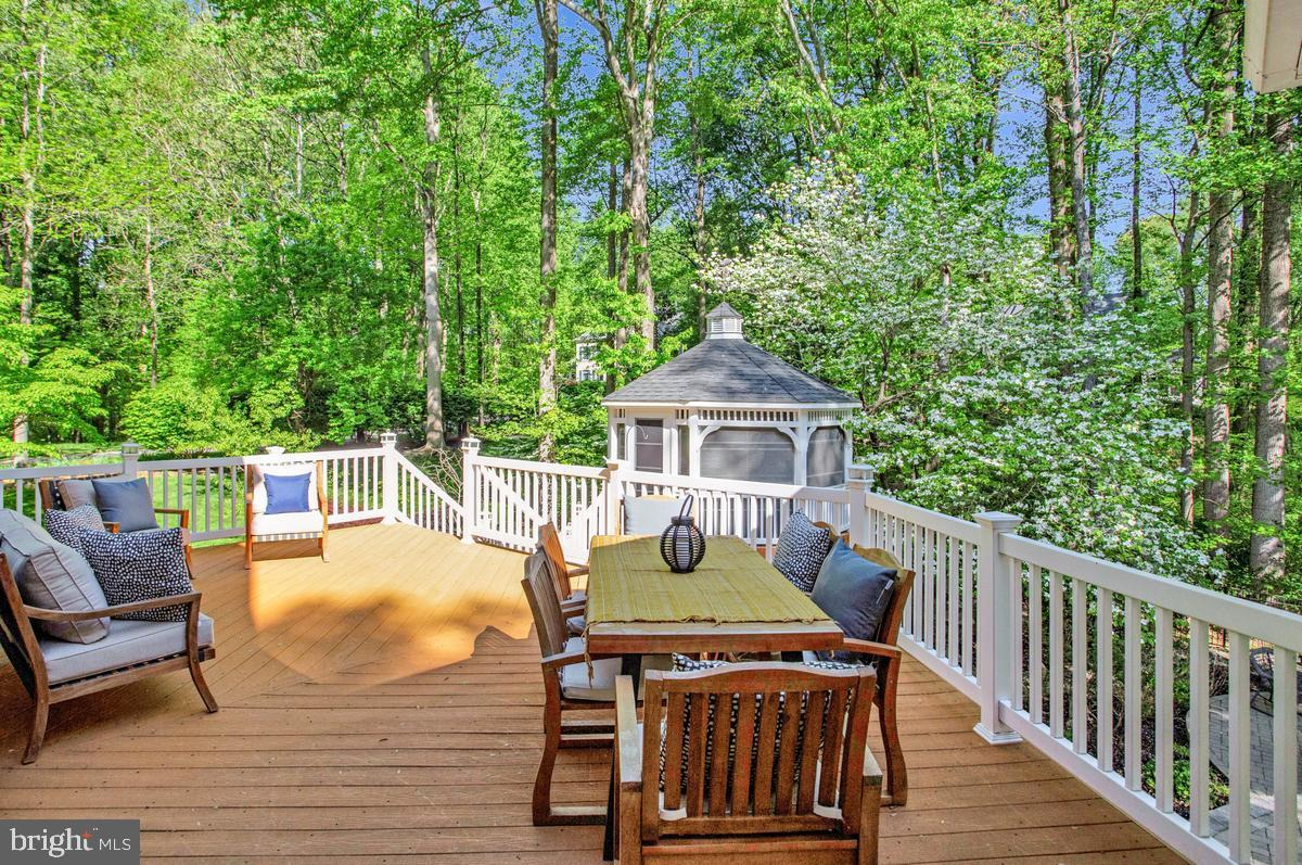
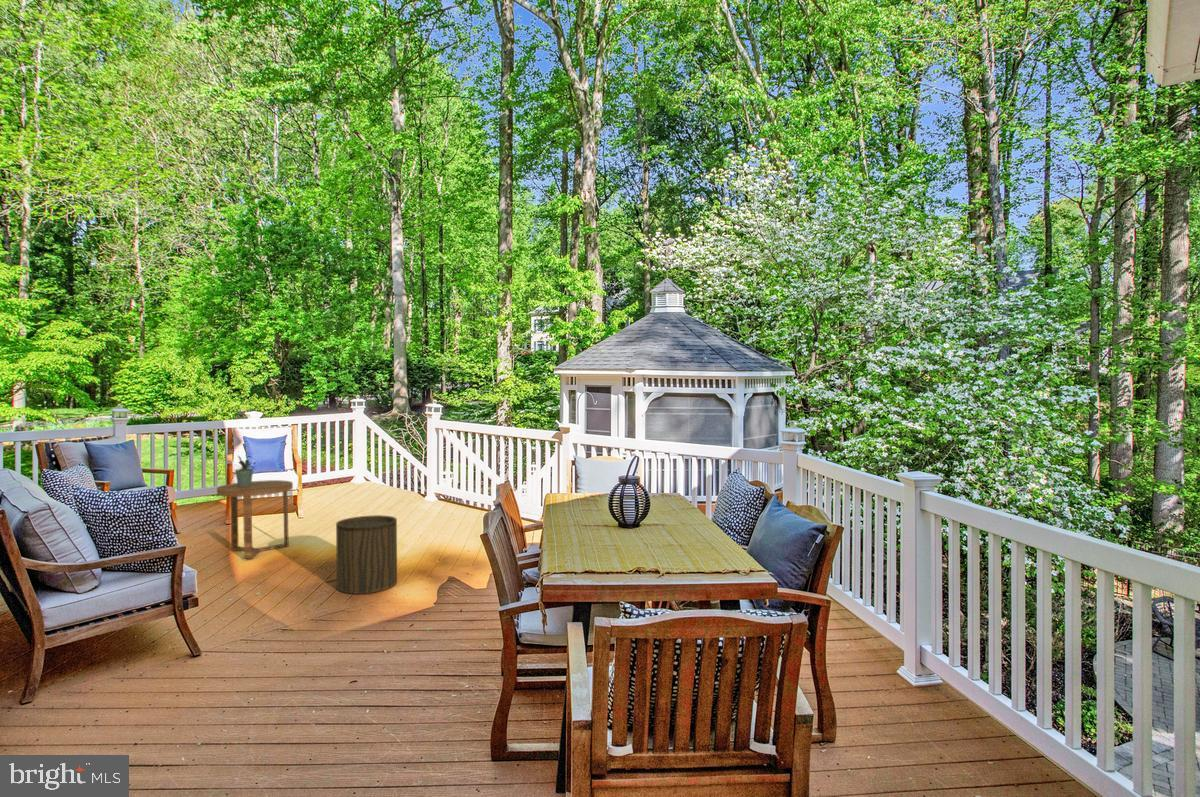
+ potted plant [234,455,257,486]
+ stool [335,514,398,595]
+ side table [216,479,294,560]
